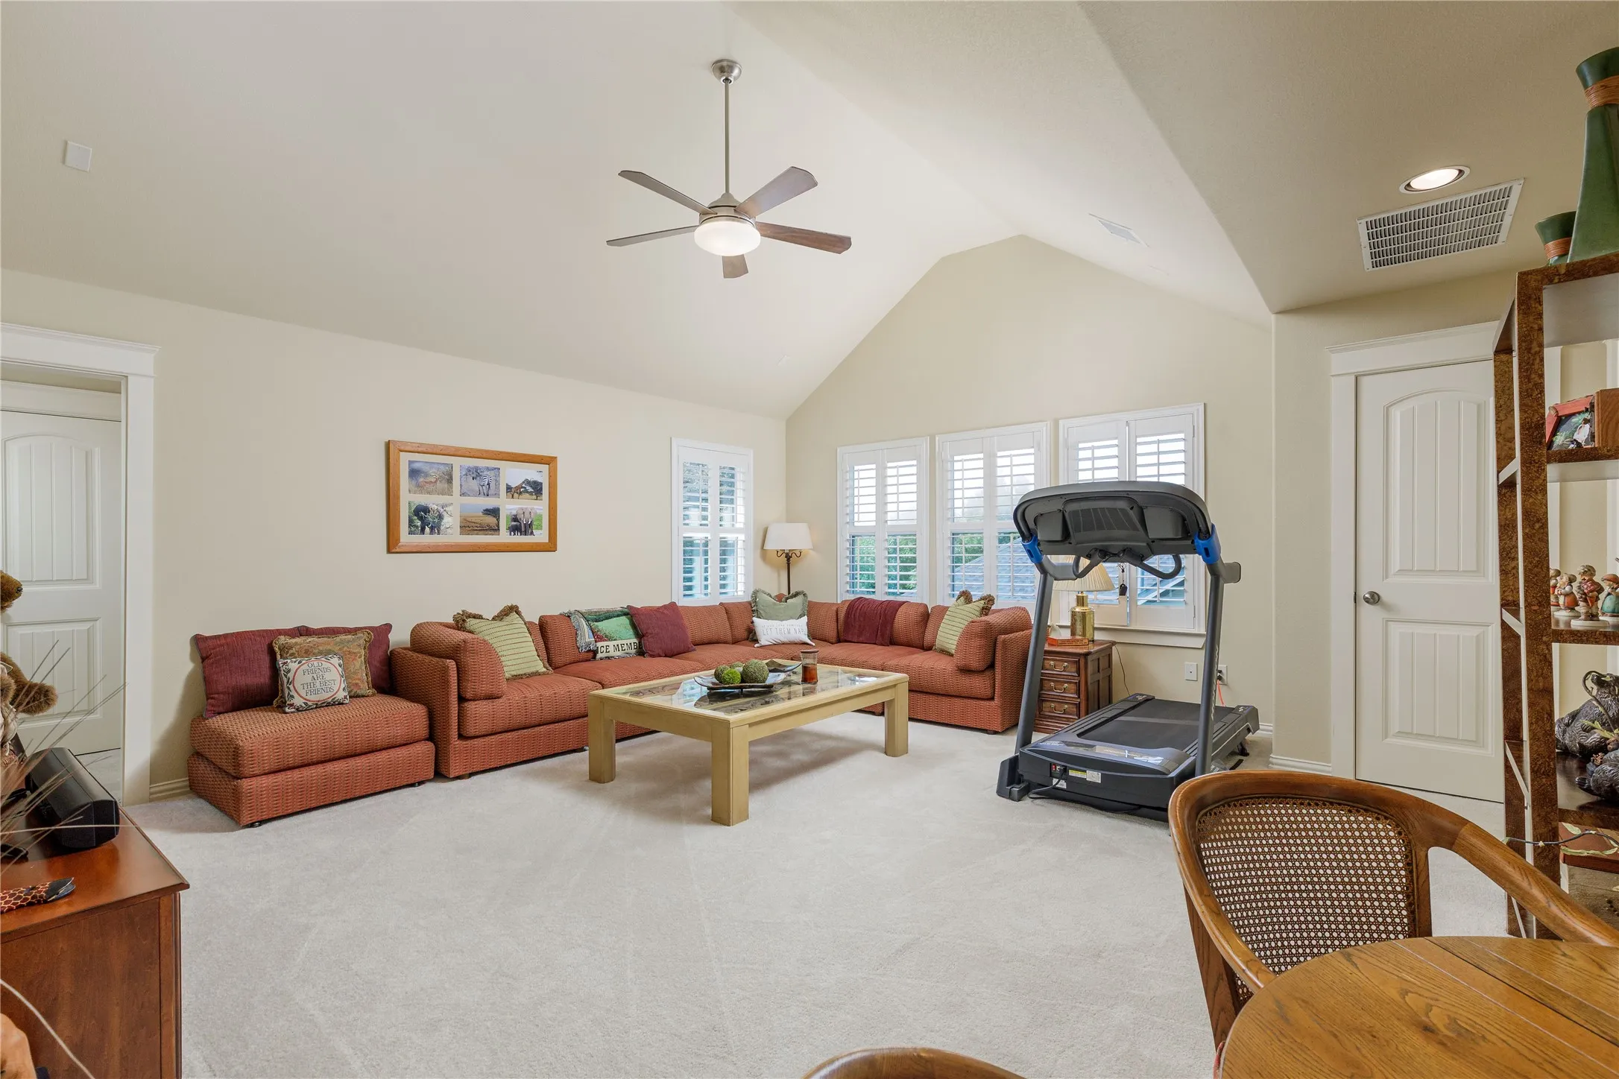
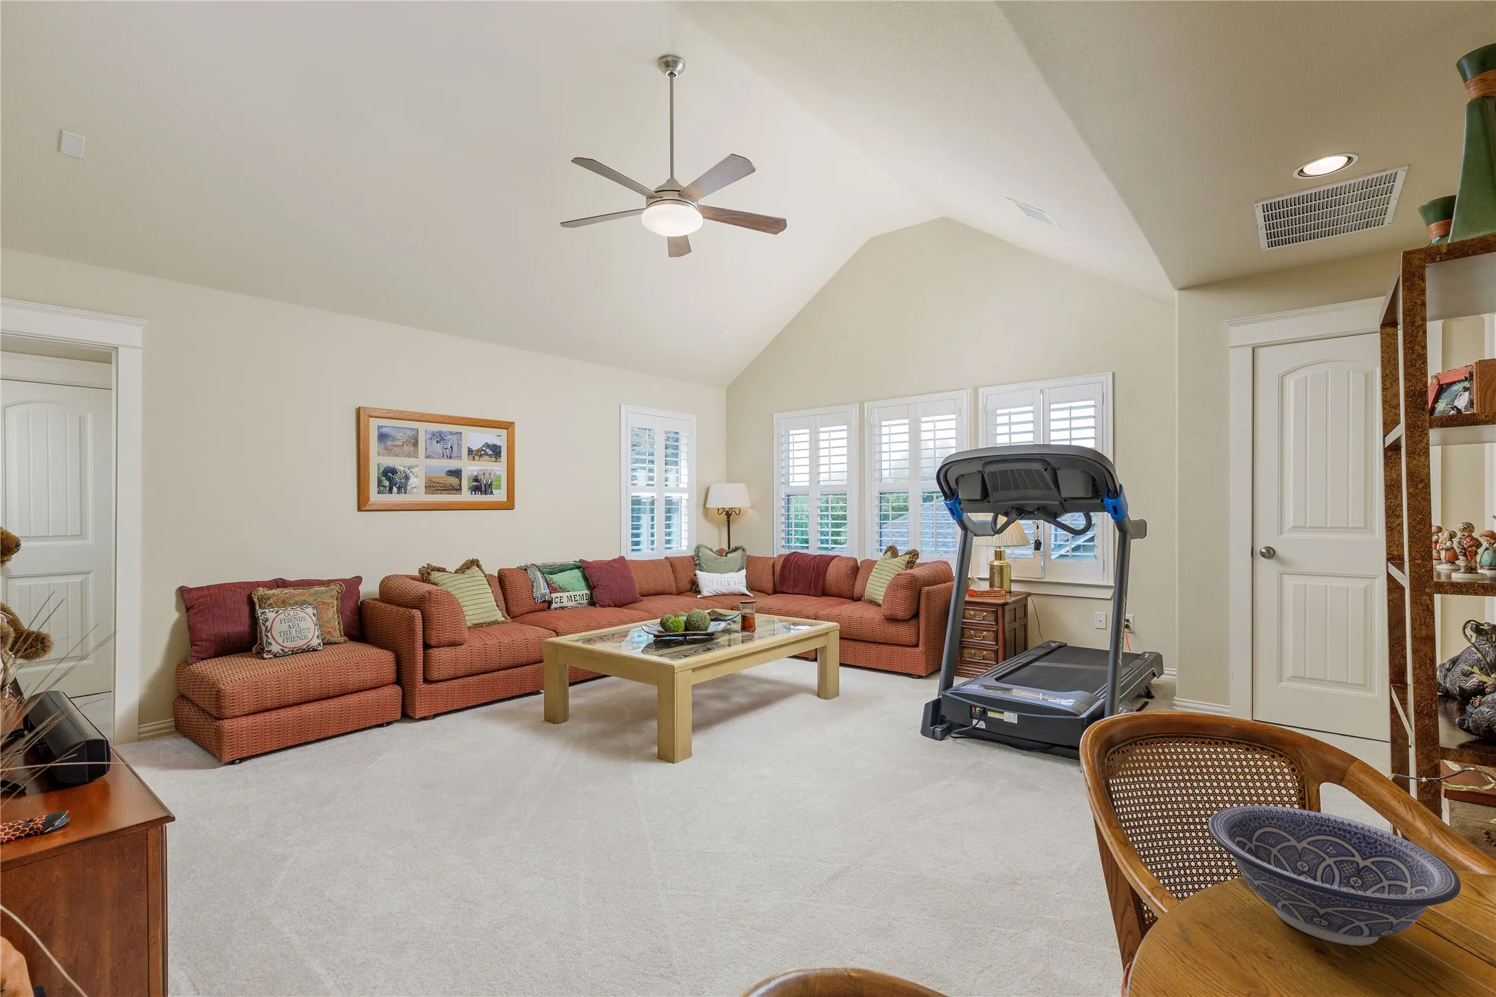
+ decorative bowl [1208,804,1461,946]
